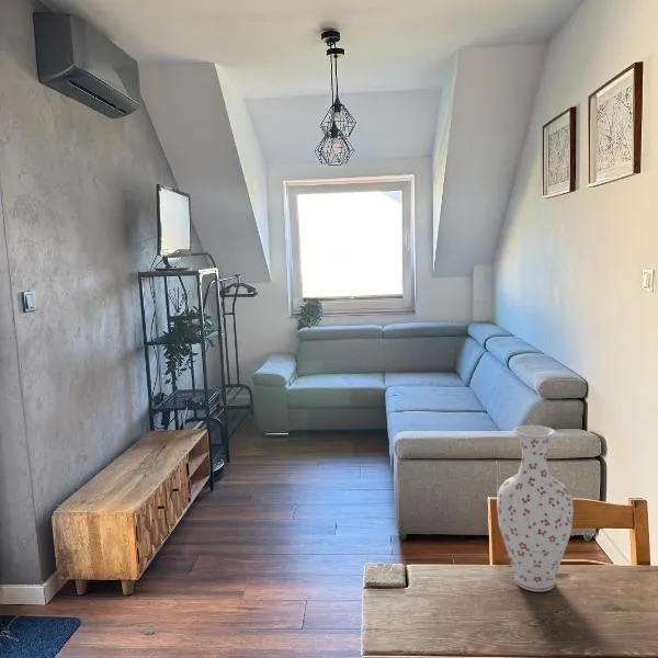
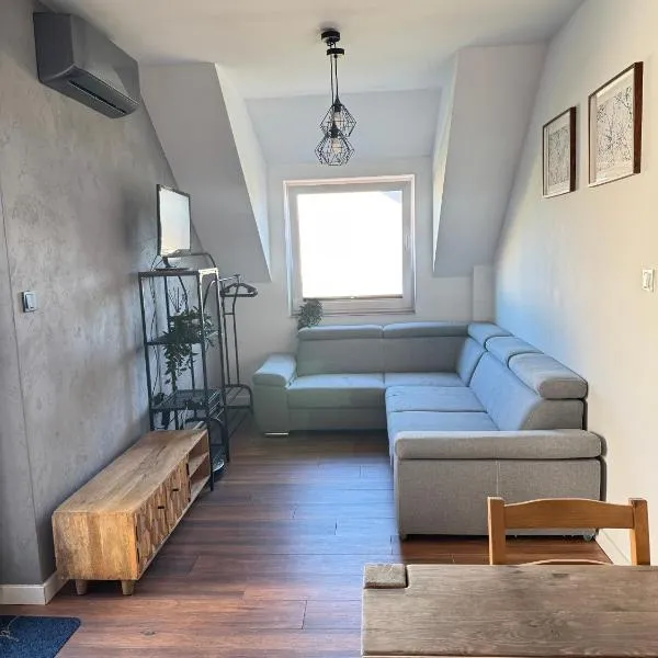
- vase [496,424,575,592]
